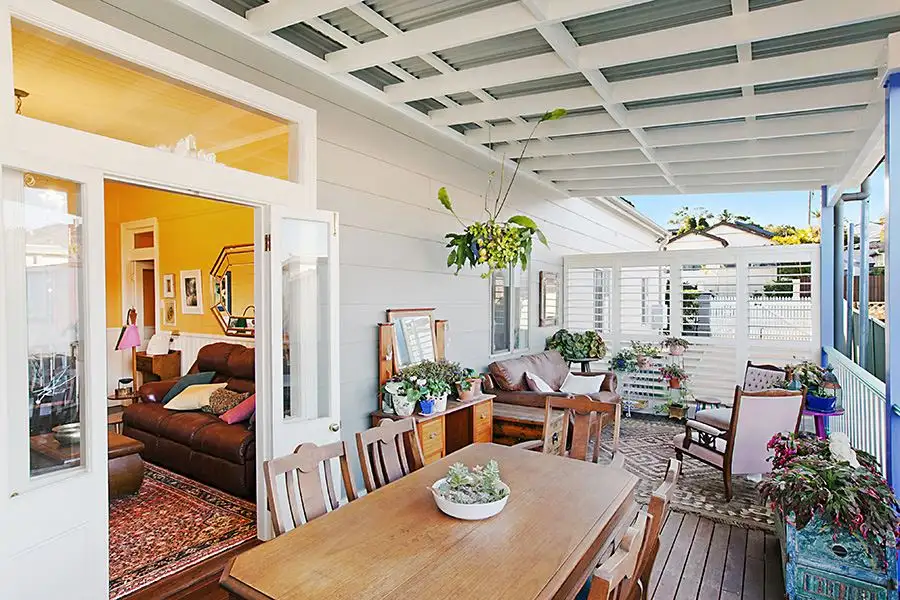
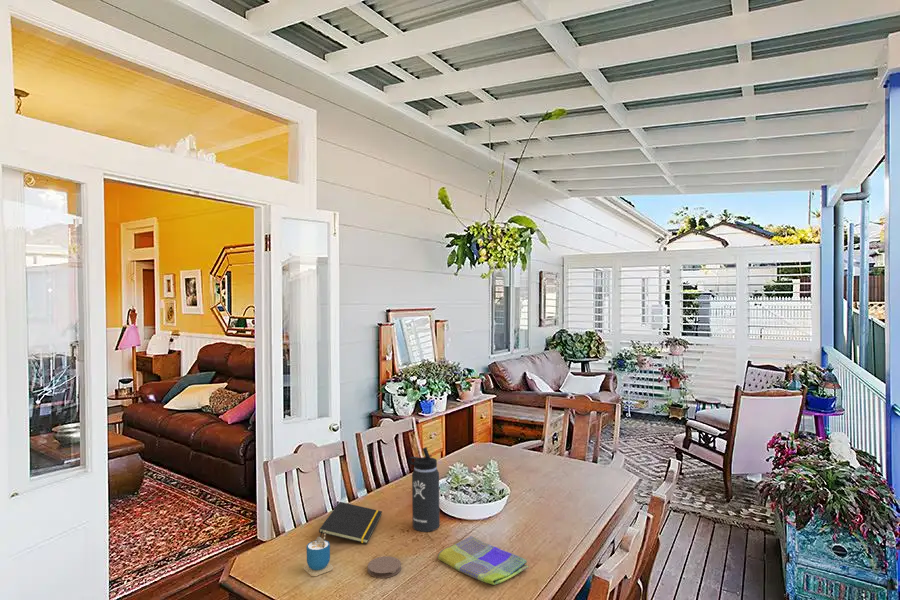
+ thermos bottle [407,446,441,533]
+ dish towel [437,535,530,586]
+ notepad [318,501,383,545]
+ cup [303,530,334,577]
+ coaster [367,555,402,579]
